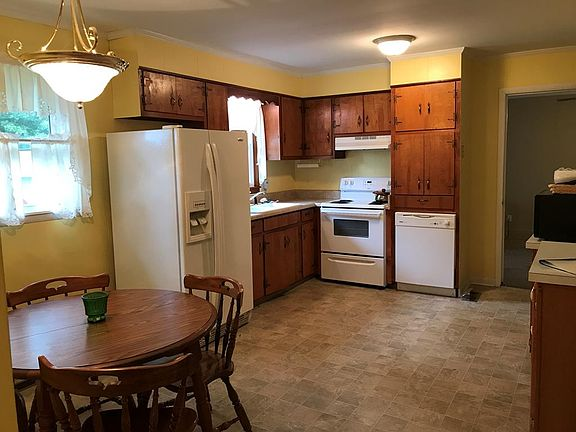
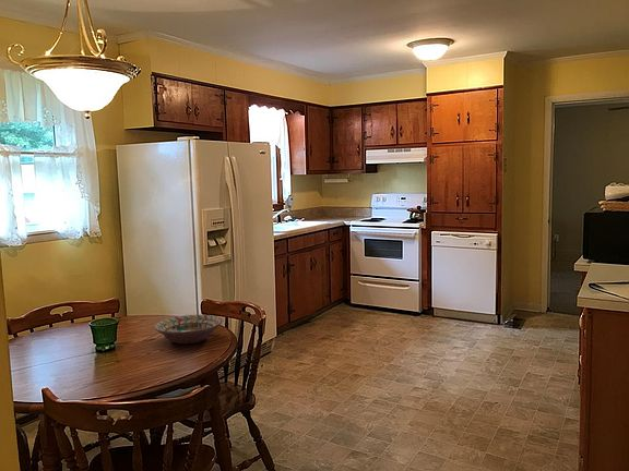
+ decorative bowl [153,314,223,345]
